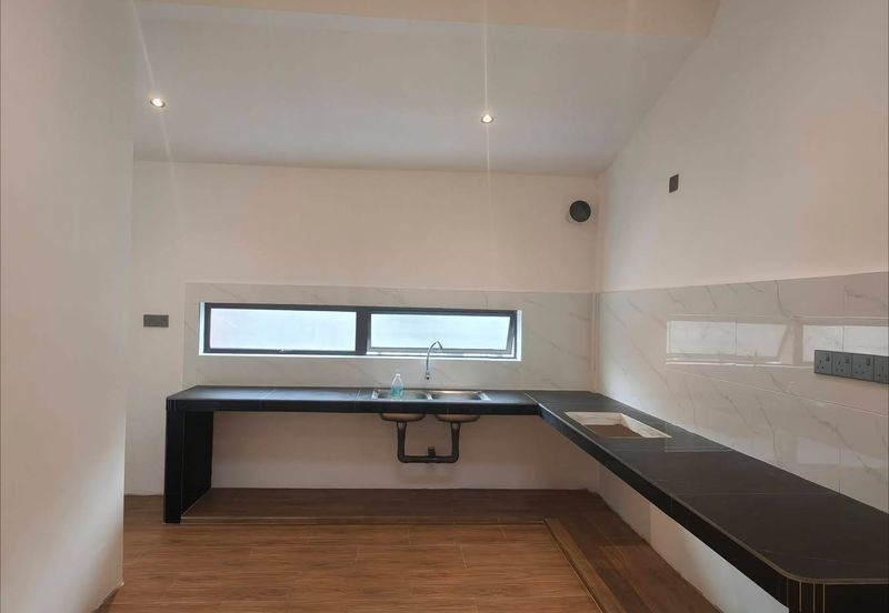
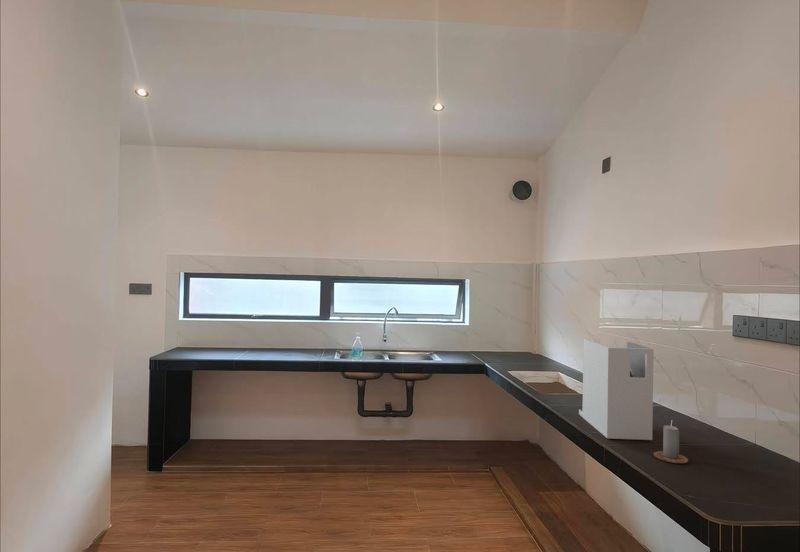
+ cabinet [578,338,654,441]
+ candle [652,421,689,464]
